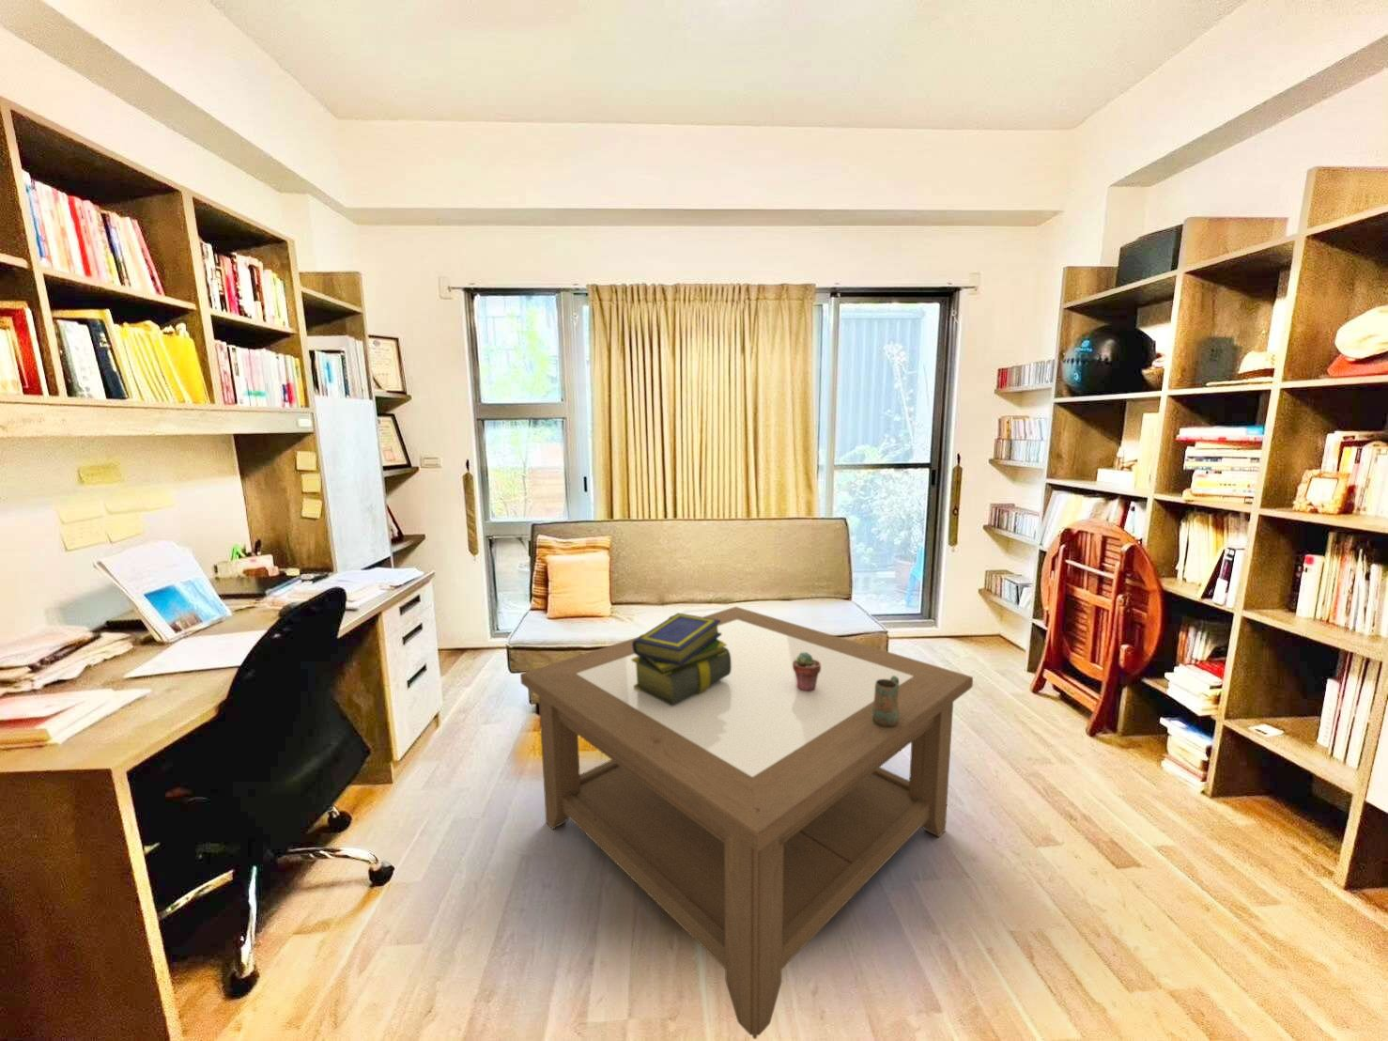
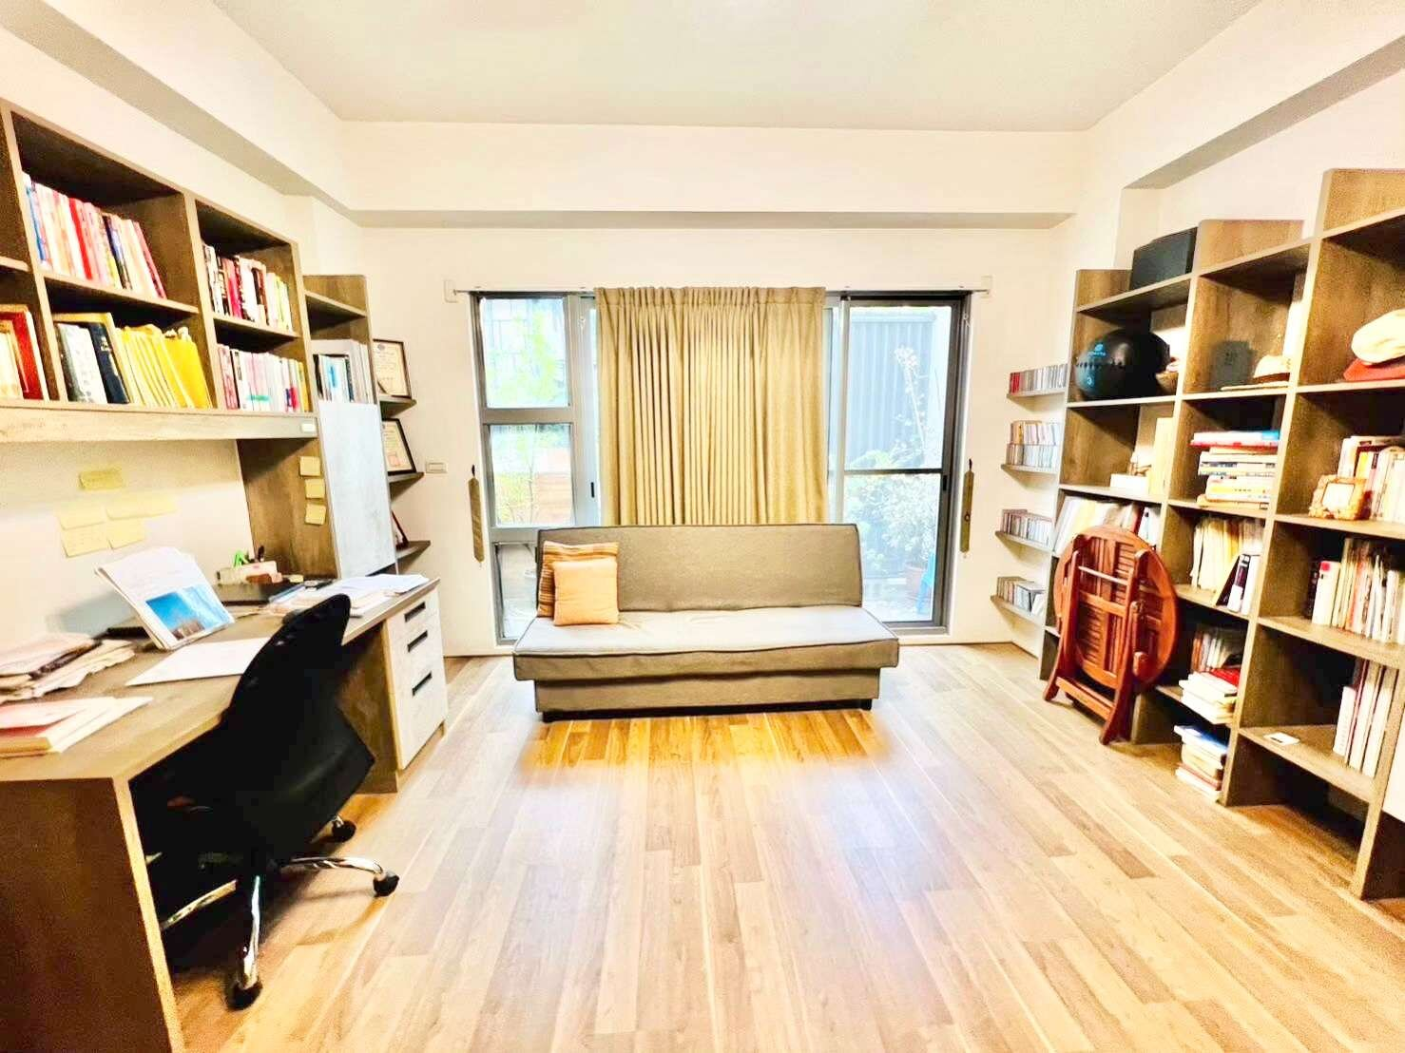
- stack of books [632,611,731,705]
- mug [872,676,898,727]
- potted succulent [792,652,821,692]
- coffee table [519,606,974,1040]
